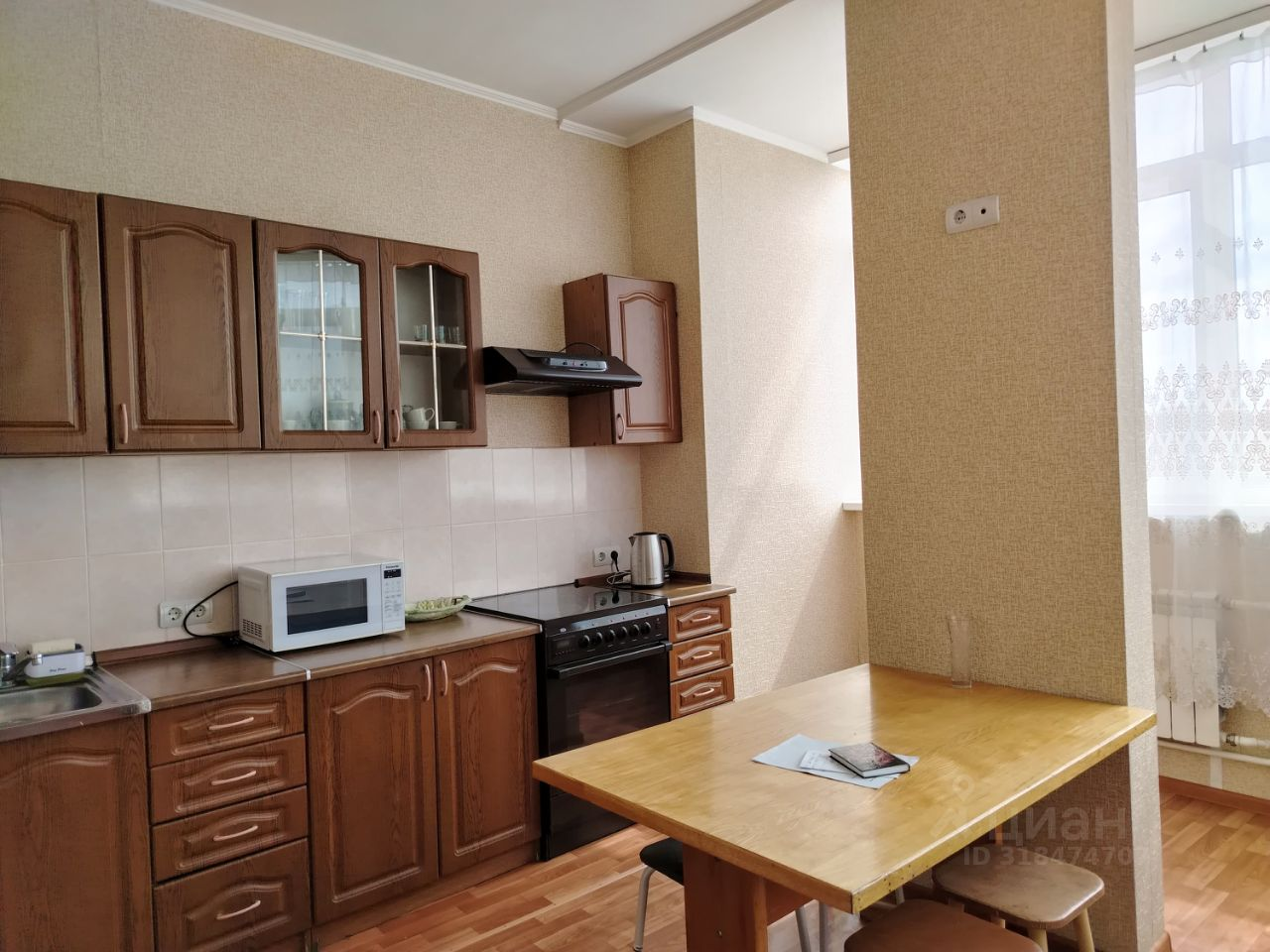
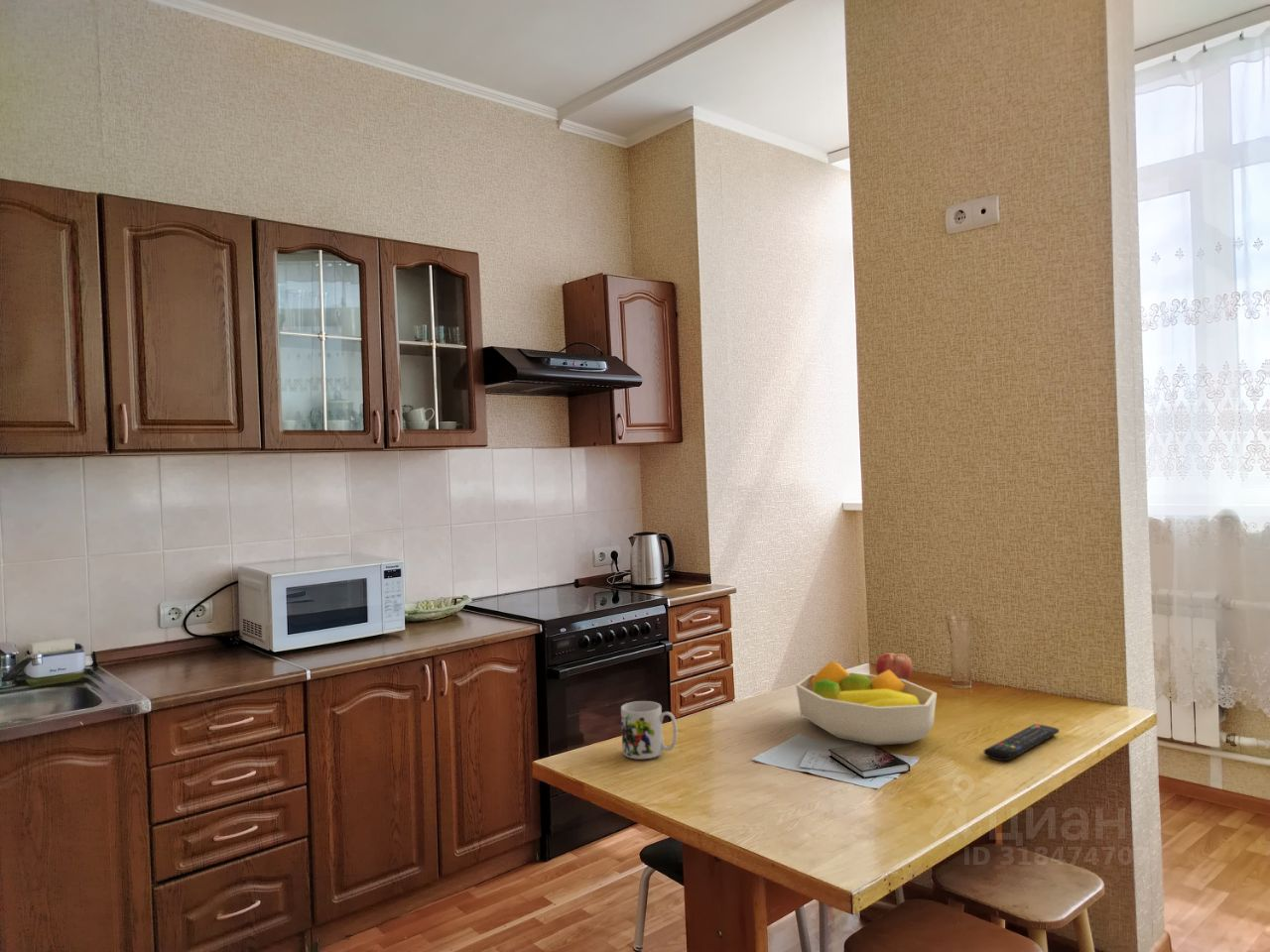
+ fruit [874,652,914,681]
+ fruit bowl [795,660,938,746]
+ remote control [983,723,1060,762]
+ mug [620,700,678,760]
